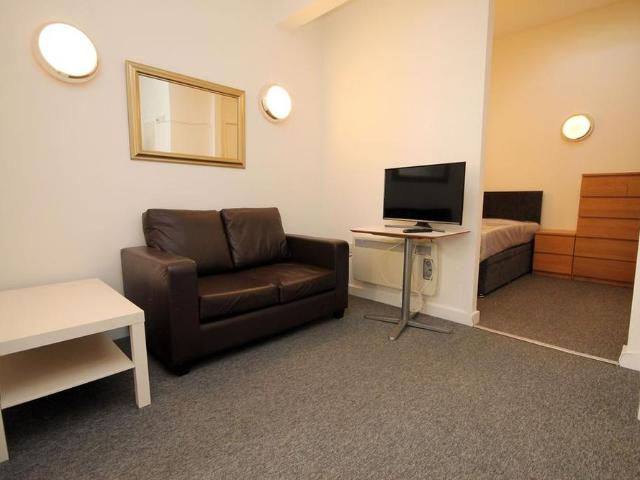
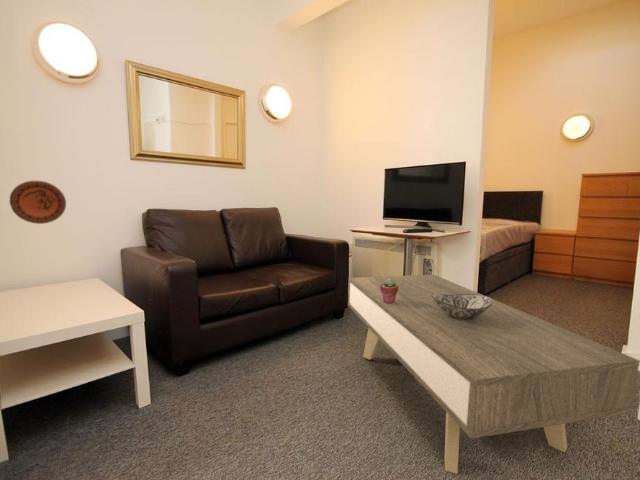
+ decorative bowl [432,294,493,319]
+ potted succulent [380,279,399,304]
+ decorative plate [8,180,67,225]
+ coffee table [347,274,640,475]
